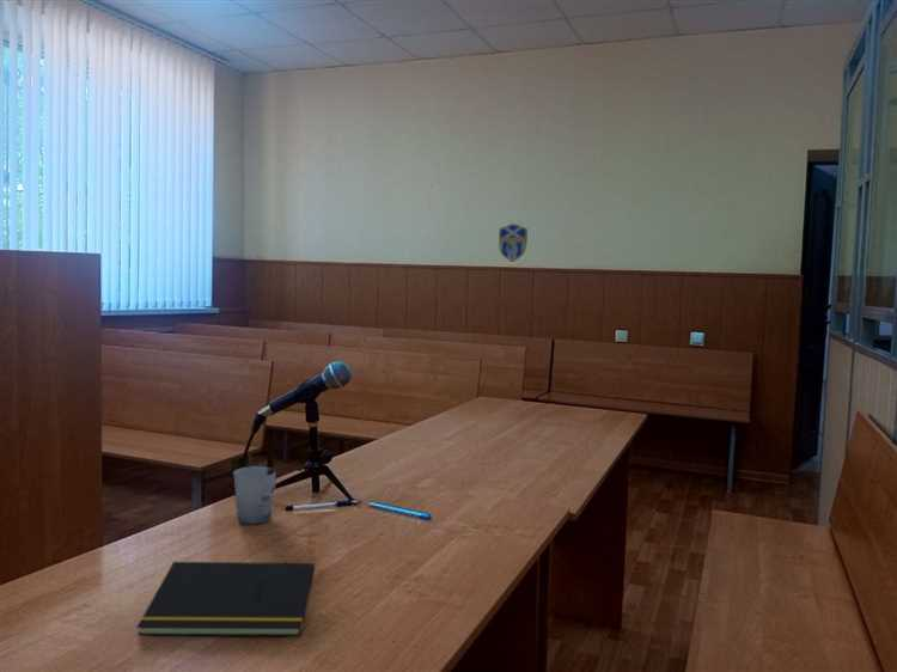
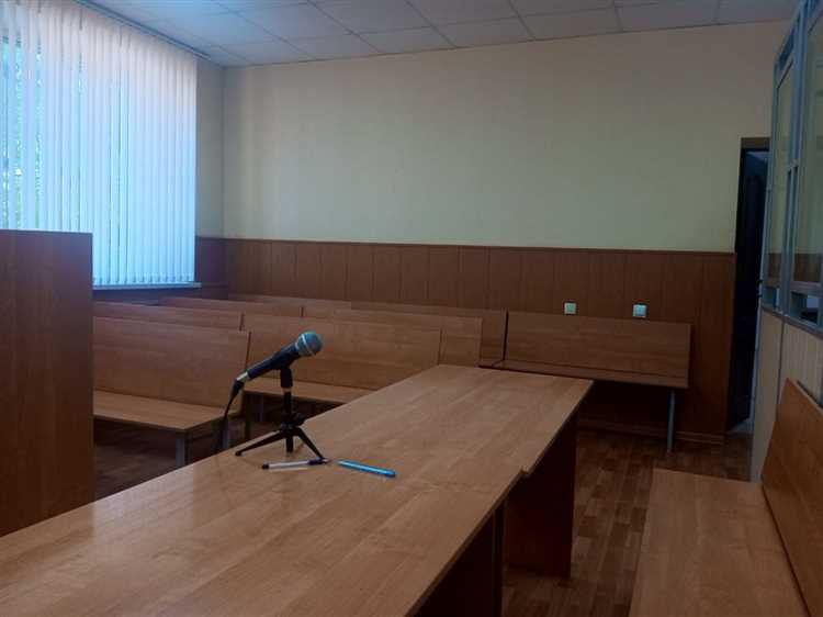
- notepad [136,561,316,637]
- cup [232,465,277,525]
- emblem [498,222,529,263]
